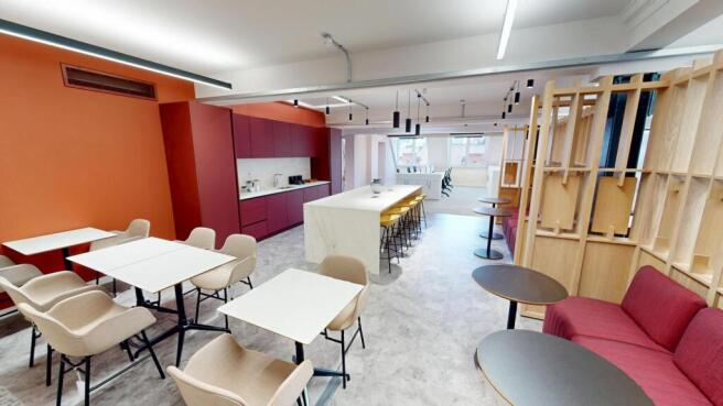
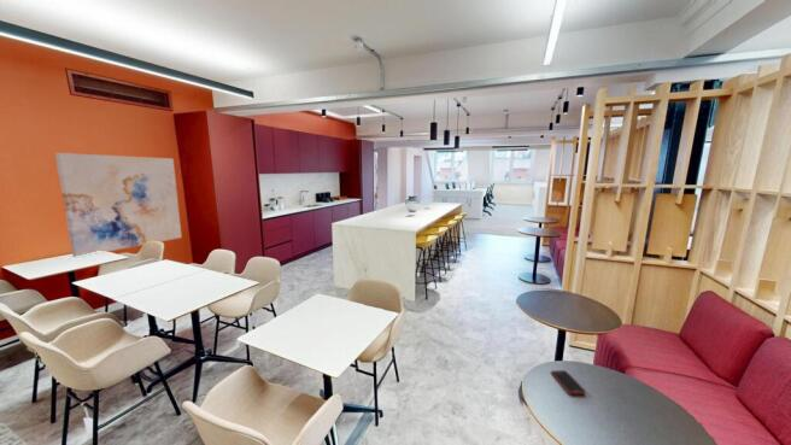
+ wall art [54,152,183,258]
+ cell phone [550,369,587,396]
